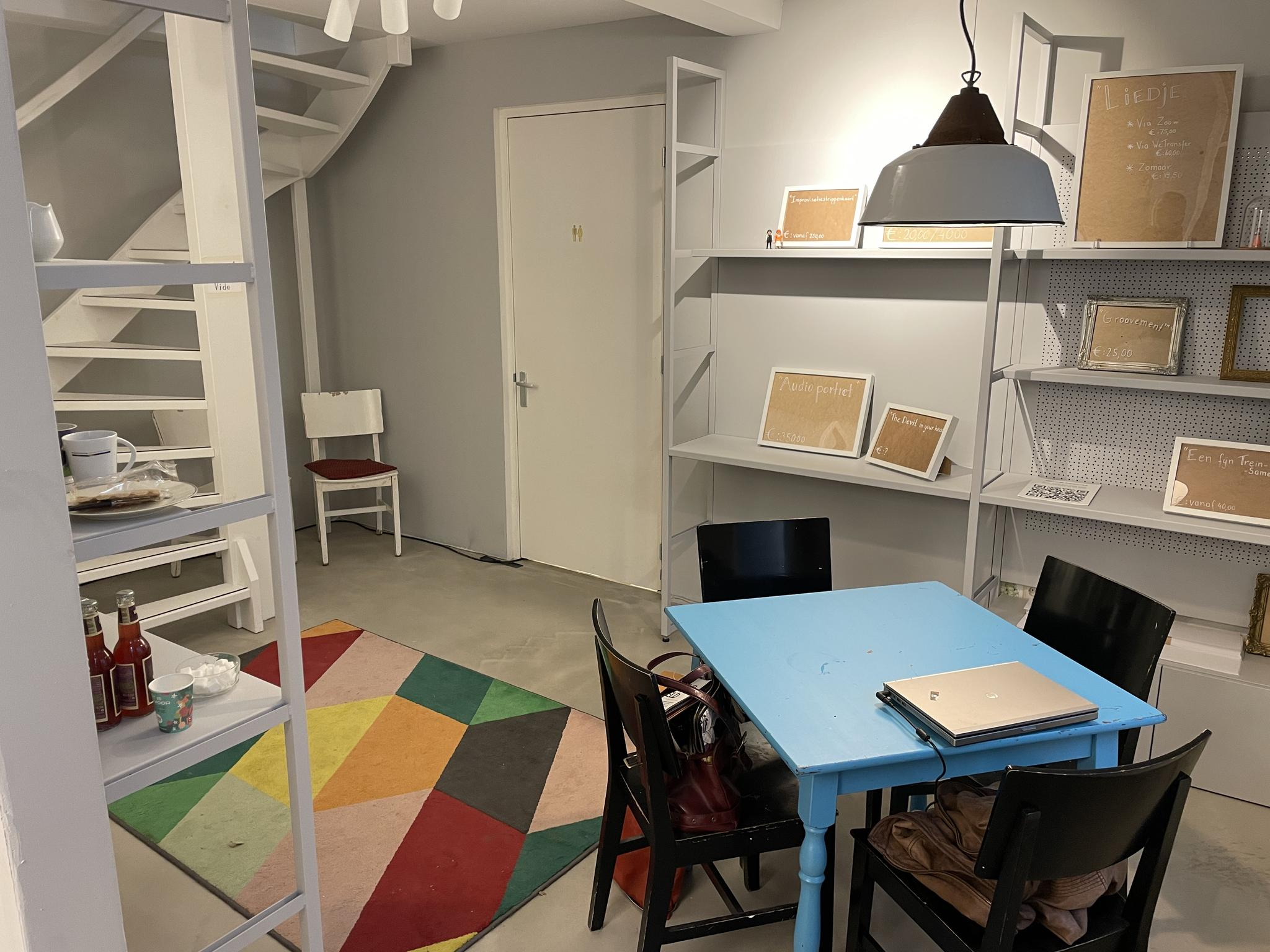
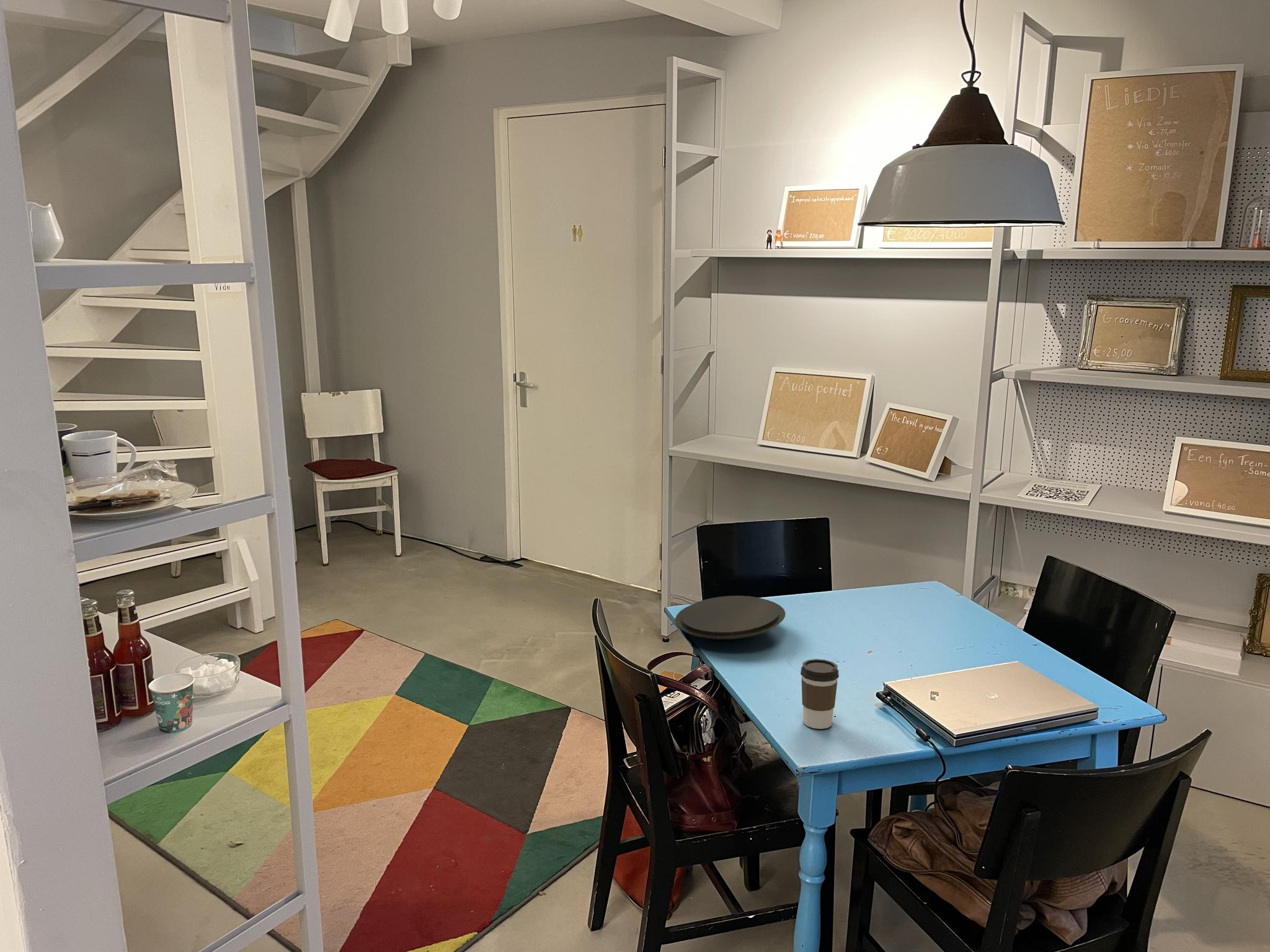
+ plate [675,595,786,640]
+ coffee cup [800,658,840,729]
